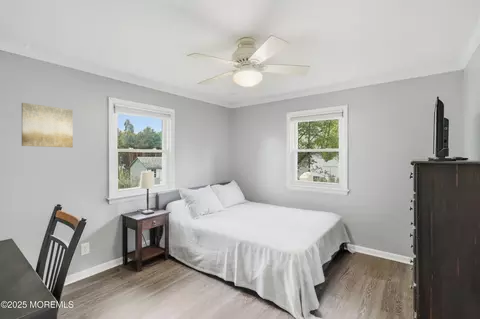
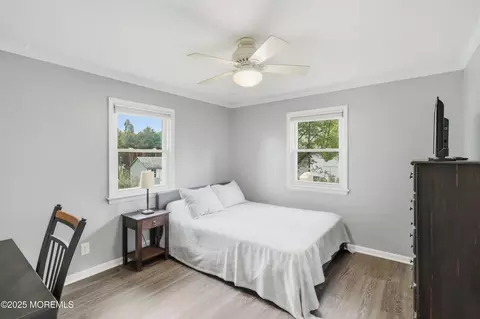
- wall art [21,102,74,149]
